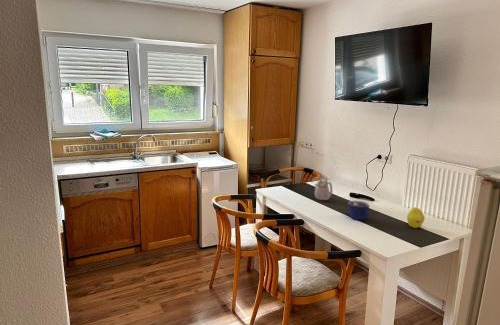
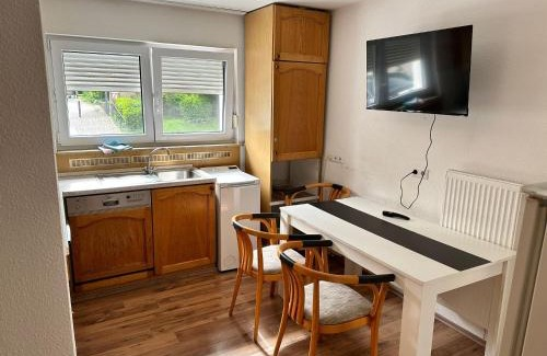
- fruit [406,206,426,229]
- teapot [314,178,333,201]
- cup [347,199,370,221]
